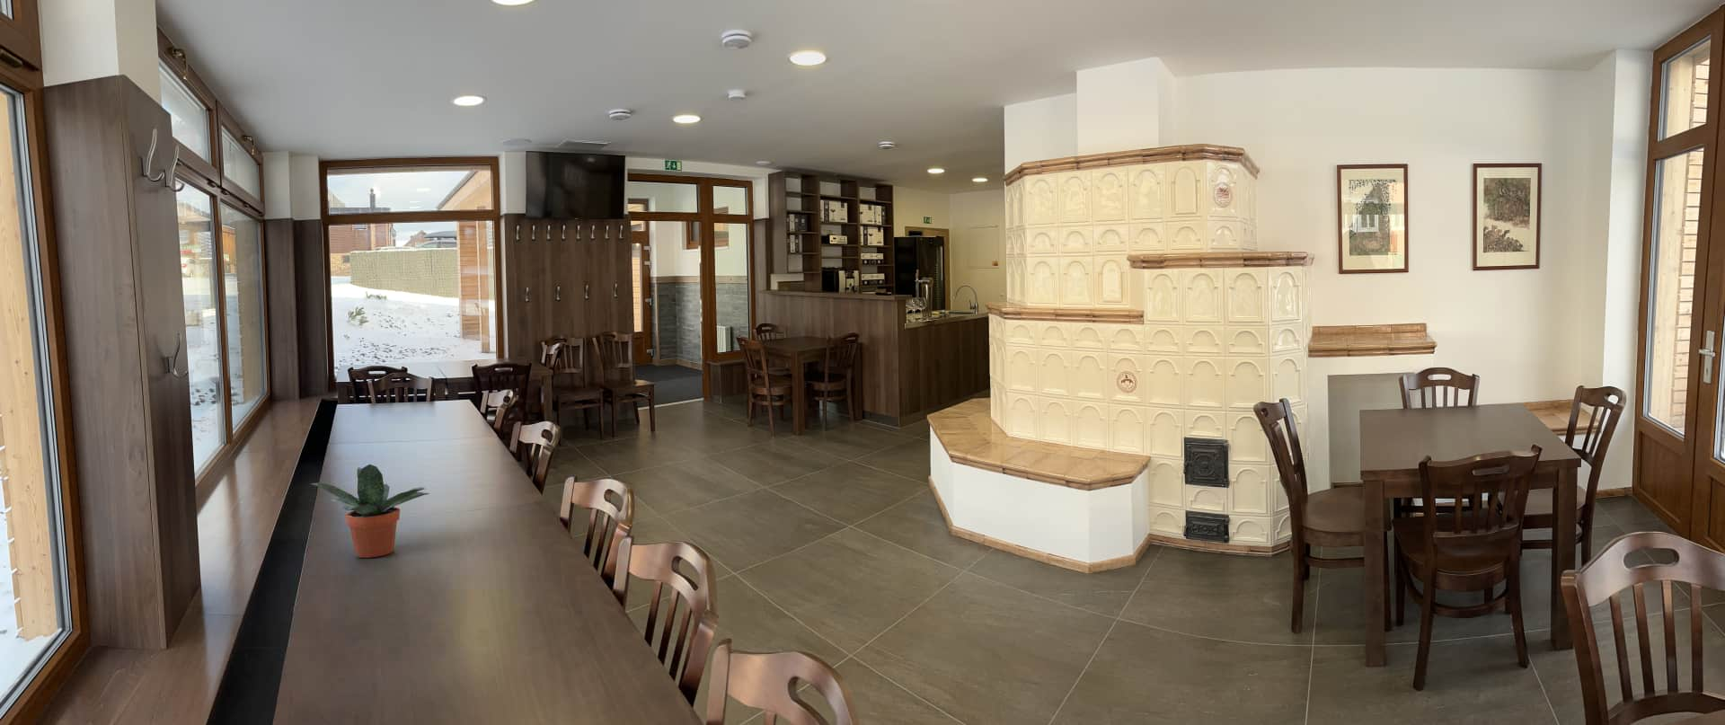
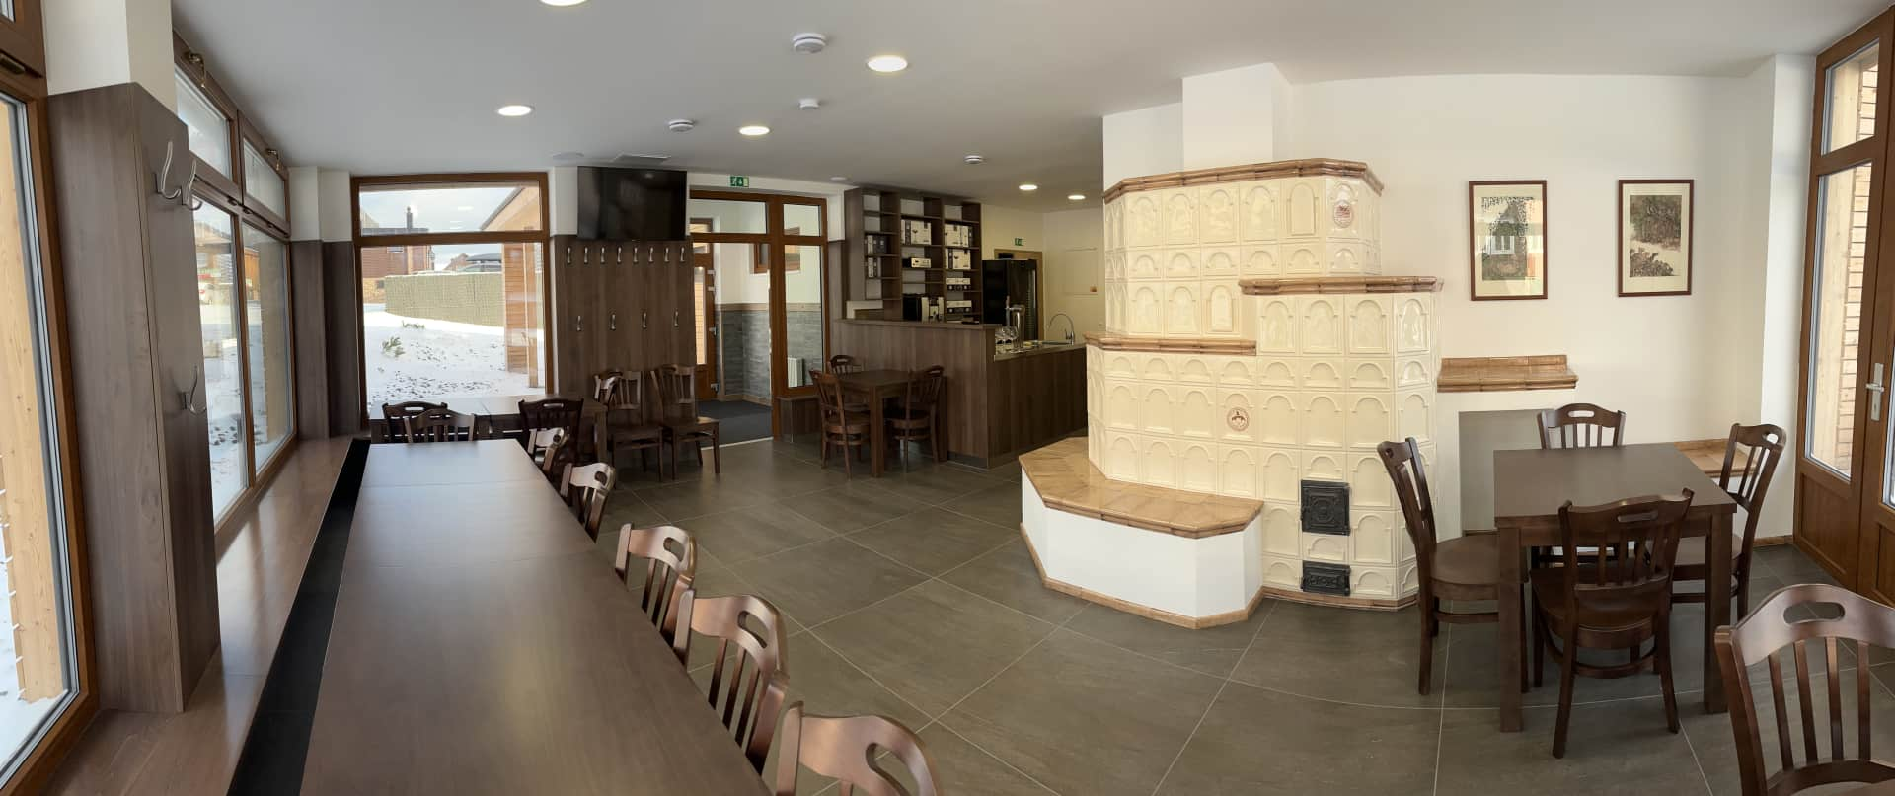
- potted plant [309,463,430,559]
